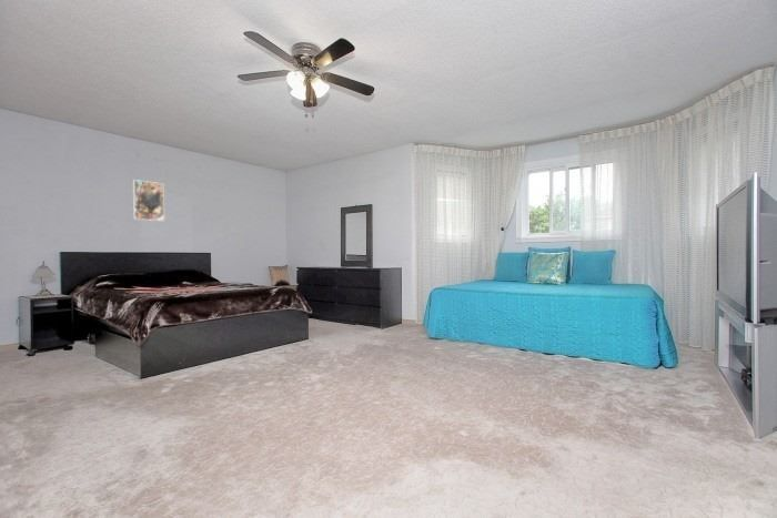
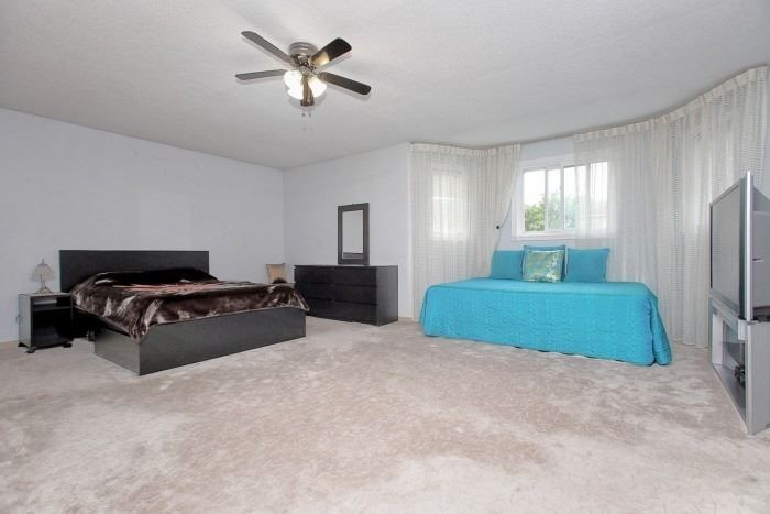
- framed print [132,179,165,222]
